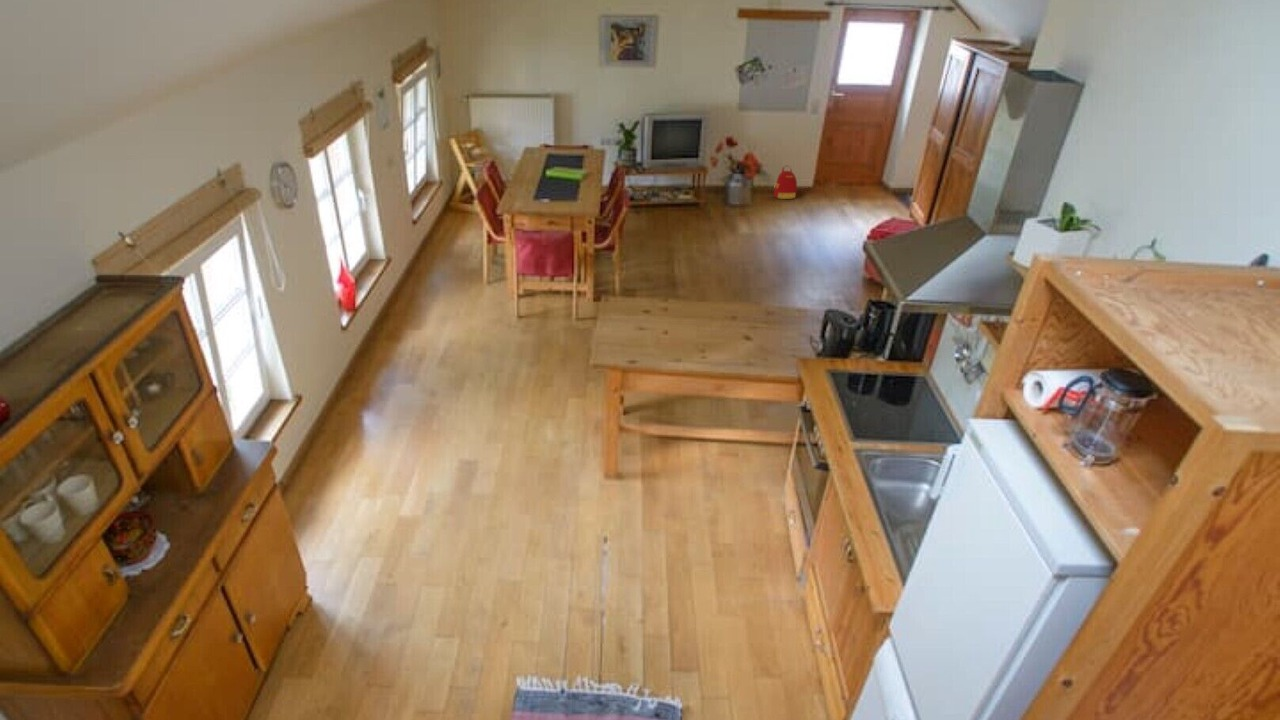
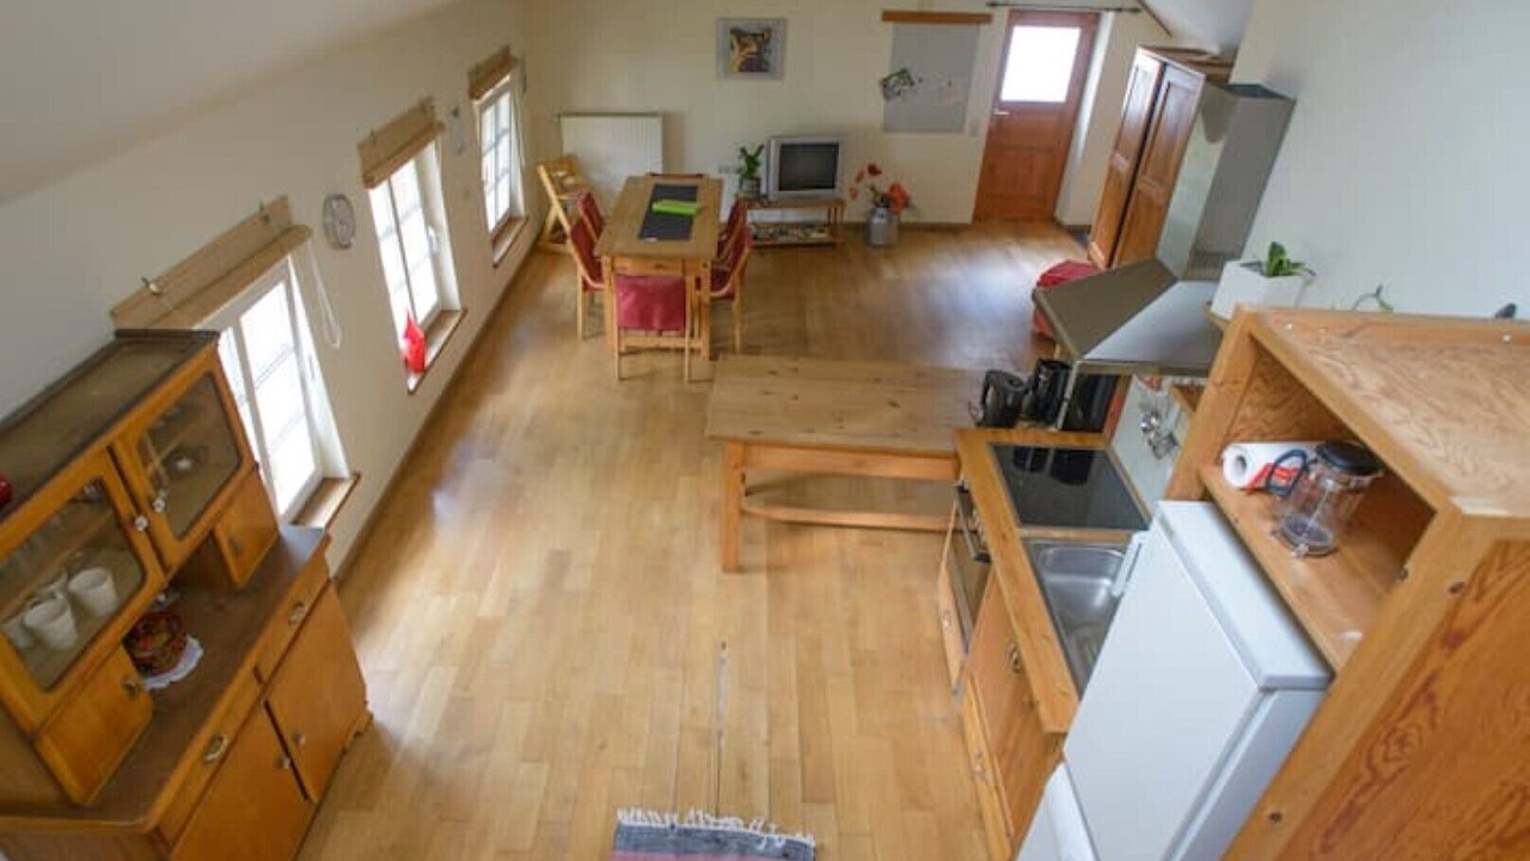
- backpack [773,165,798,200]
